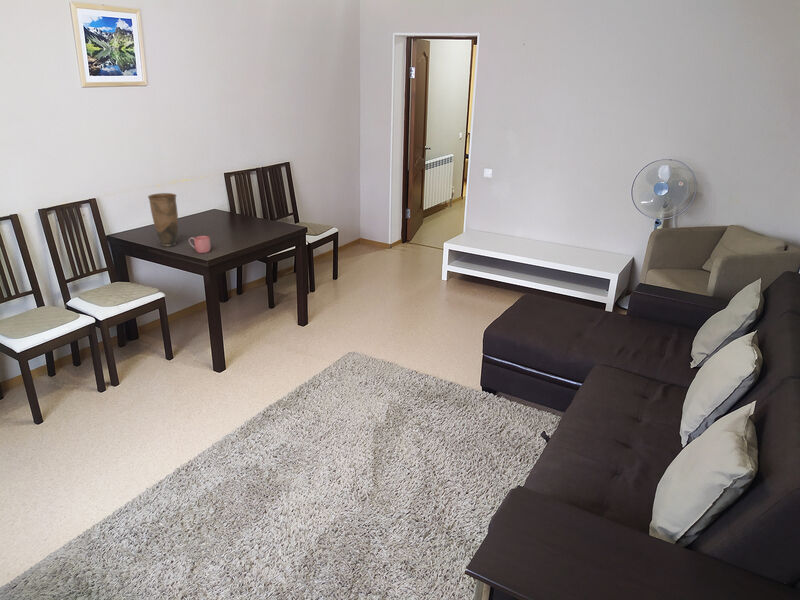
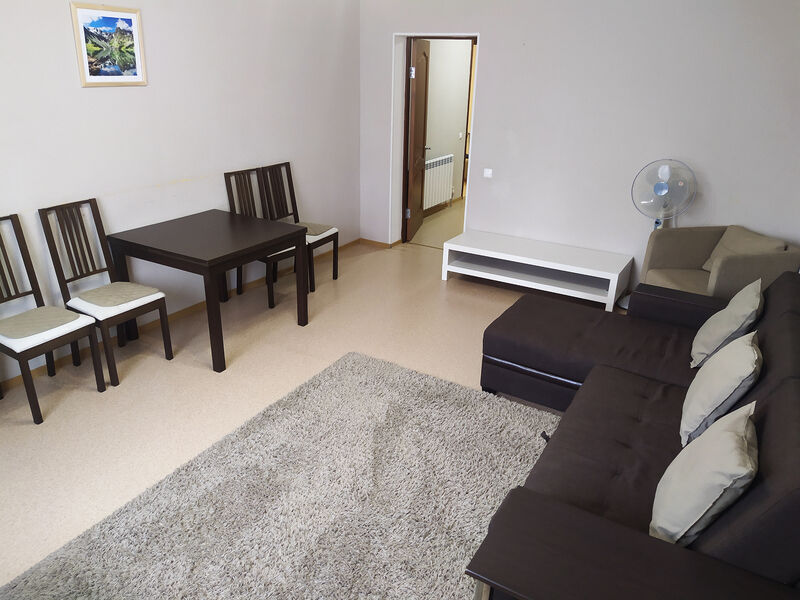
- vase [147,192,179,248]
- mug [188,235,212,254]
